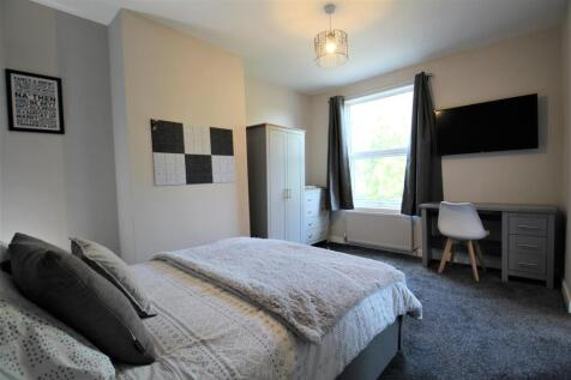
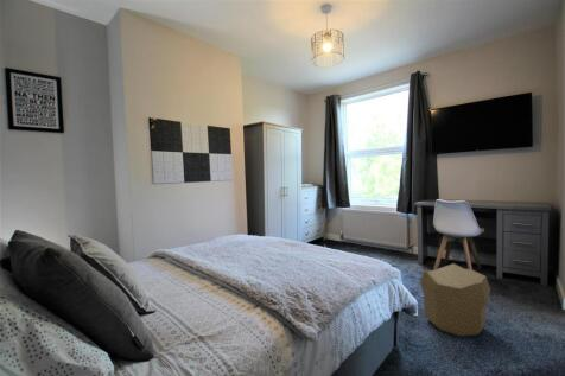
+ pouf [419,262,491,338]
